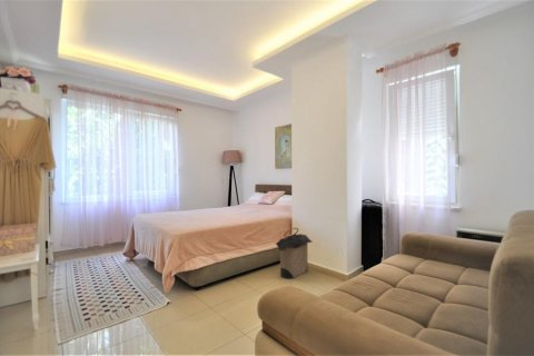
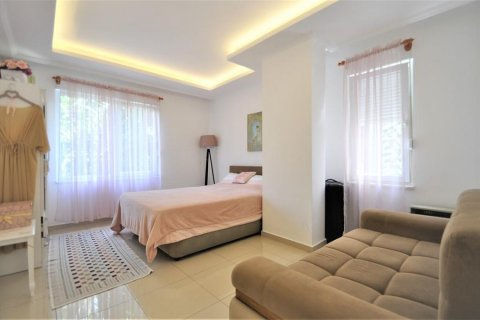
- laundry hamper [275,227,314,280]
